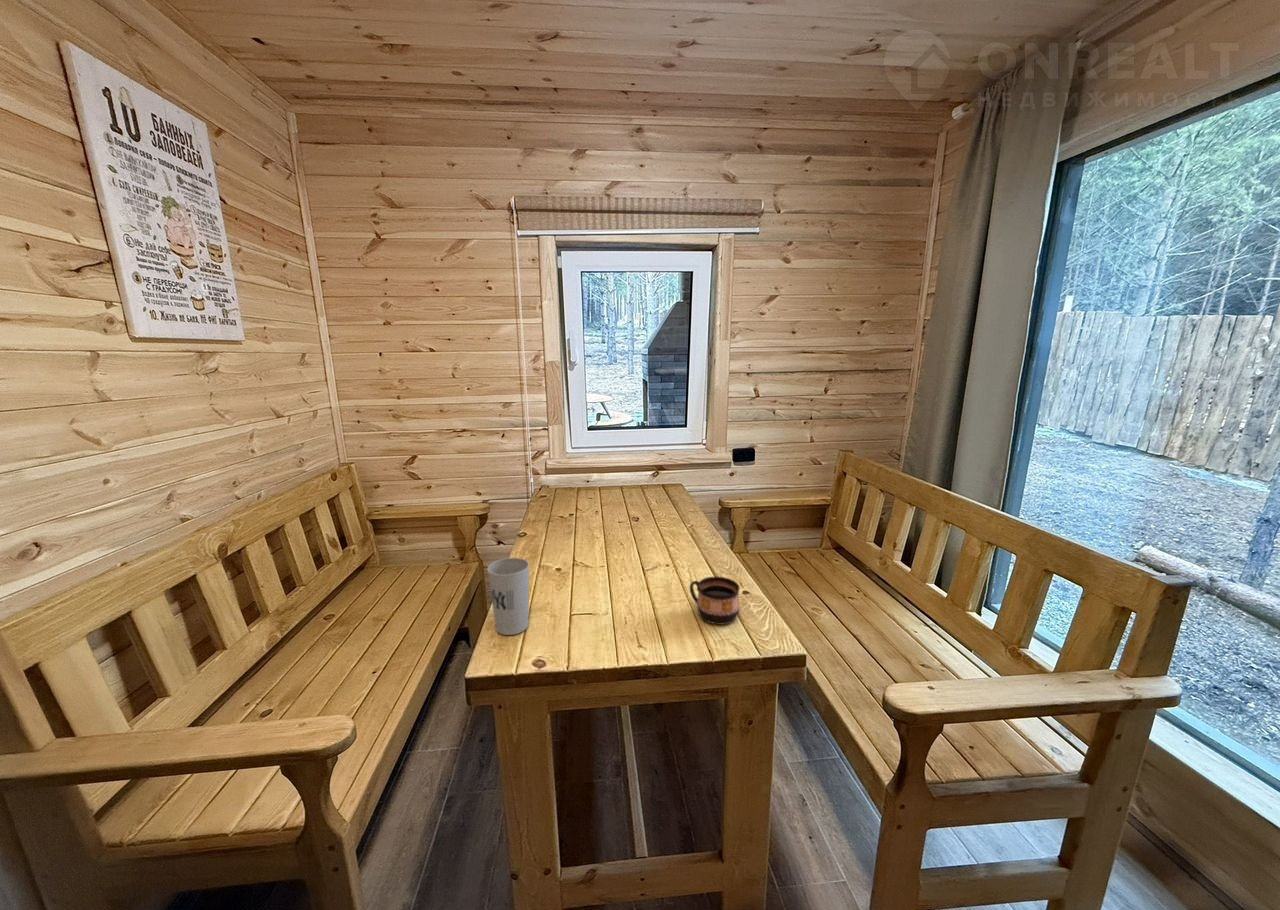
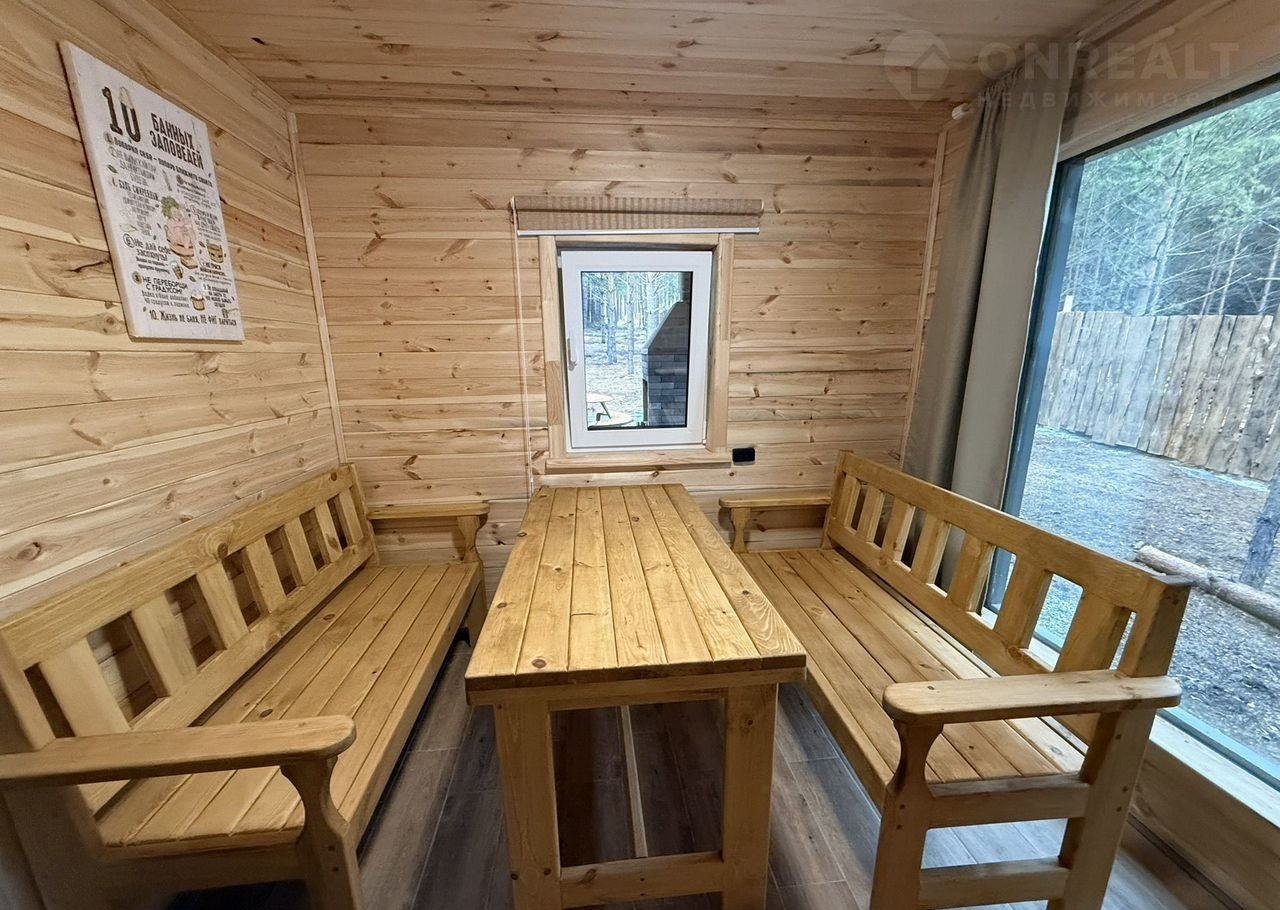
- cup [689,576,740,625]
- cup [486,557,530,636]
